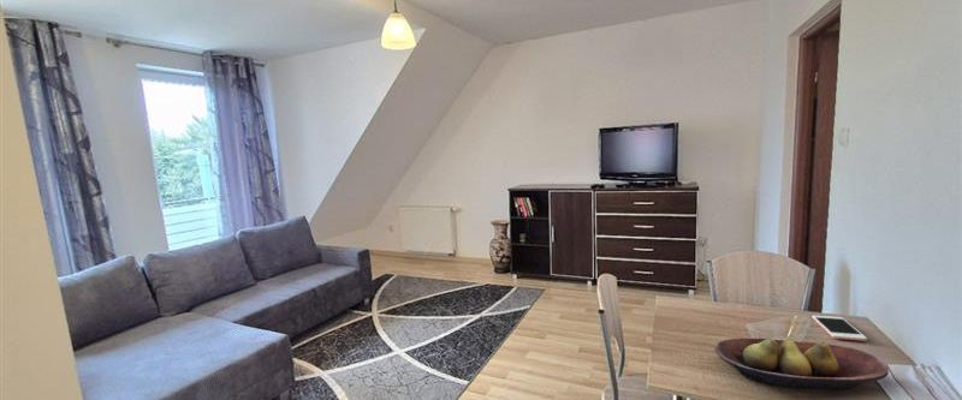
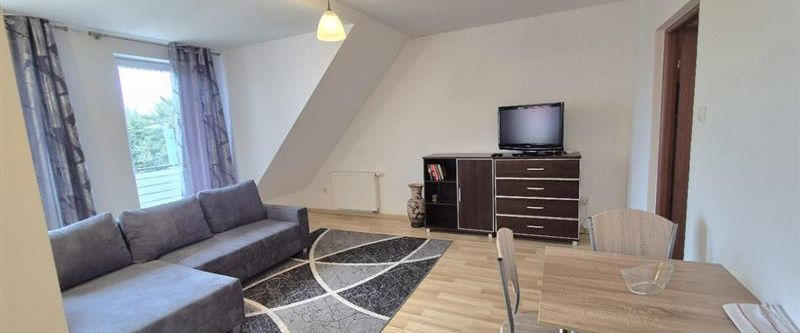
- cell phone [810,315,868,342]
- fruit bowl [713,338,890,390]
